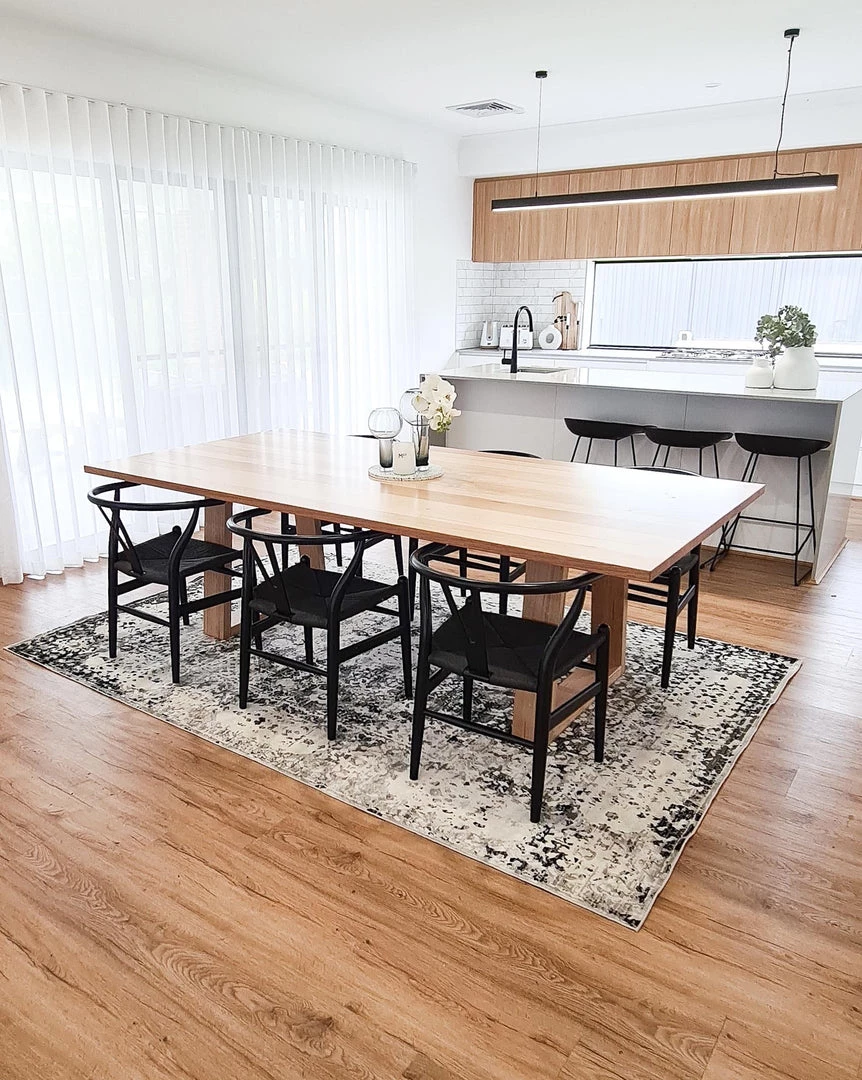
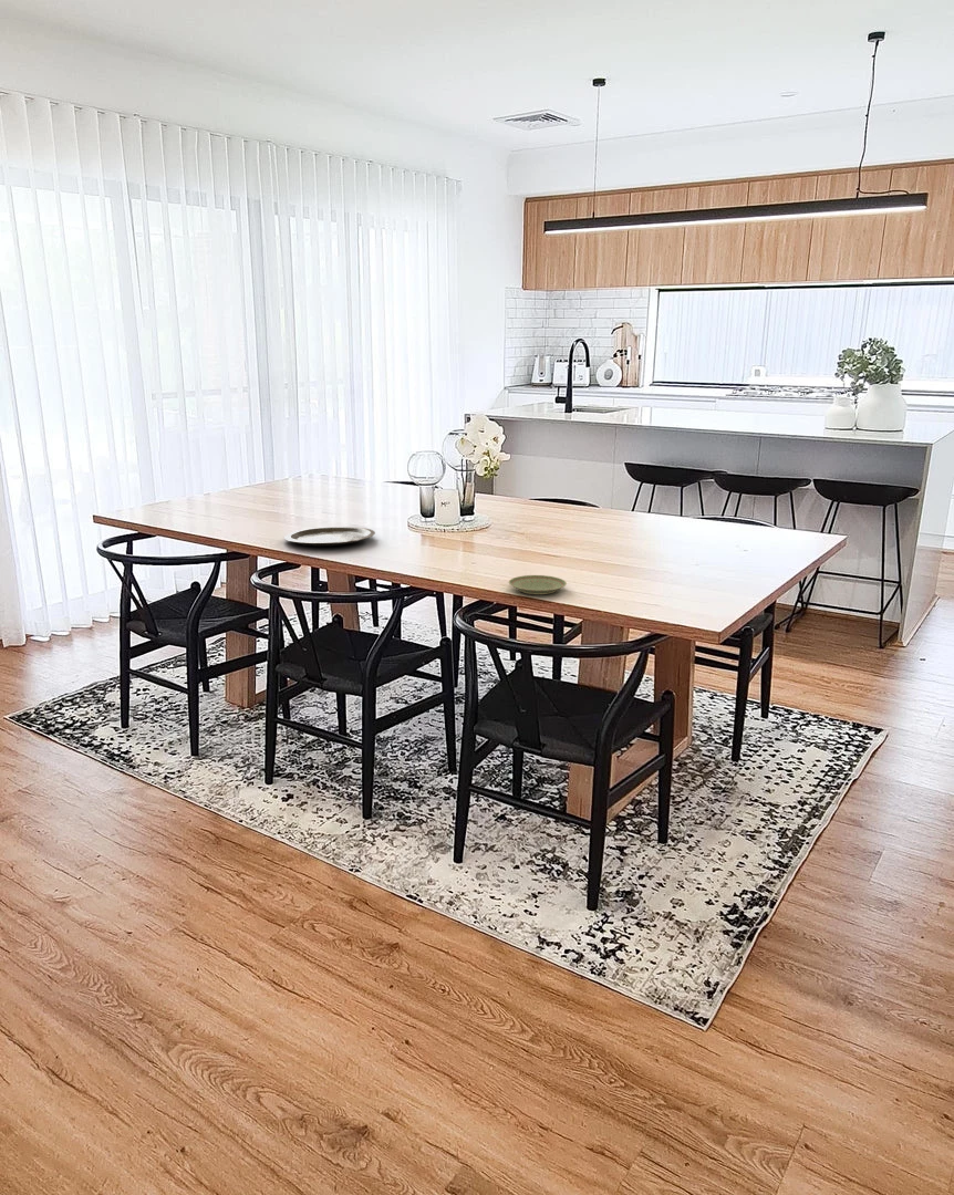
+ plate [508,574,568,595]
+ plate [283,526,376,547]
